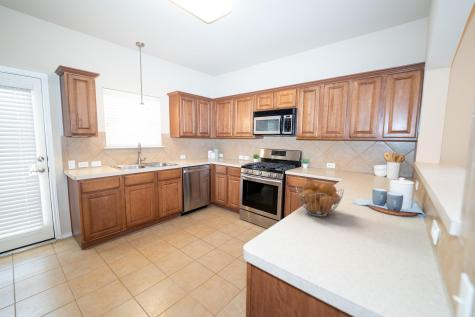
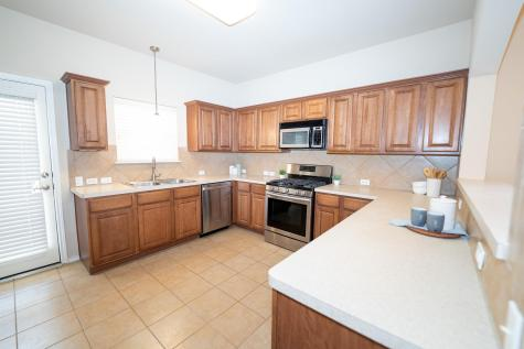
- fruit basket [294,180,345,218]
